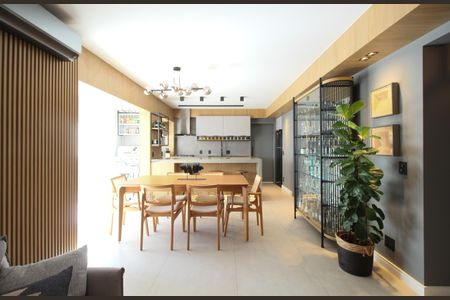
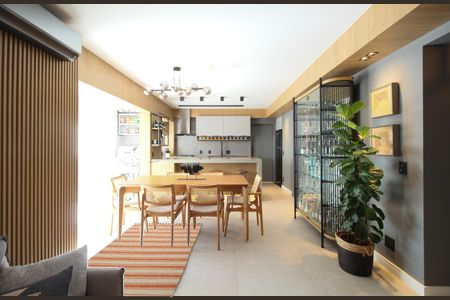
+ rug [87,222,204,298]
